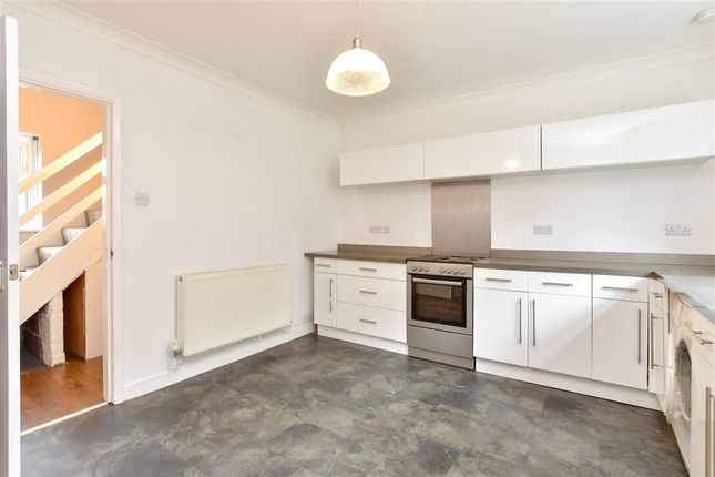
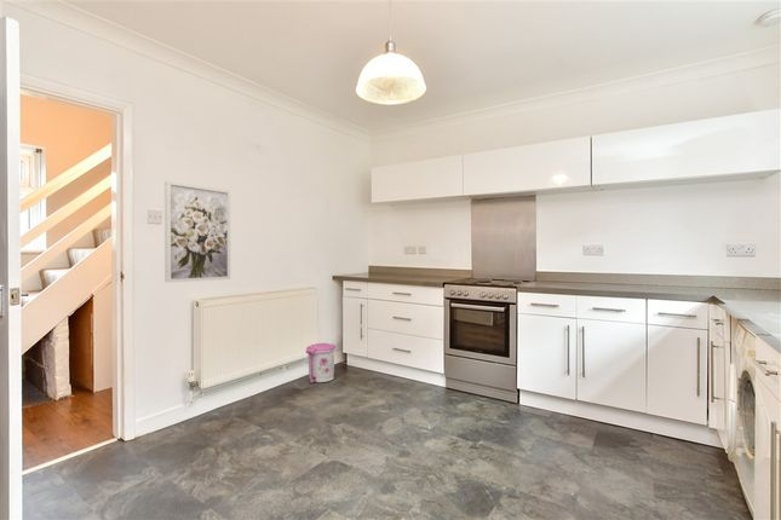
+ trash can [305,342,337,385]
+ wall art [163,180,231,283]
